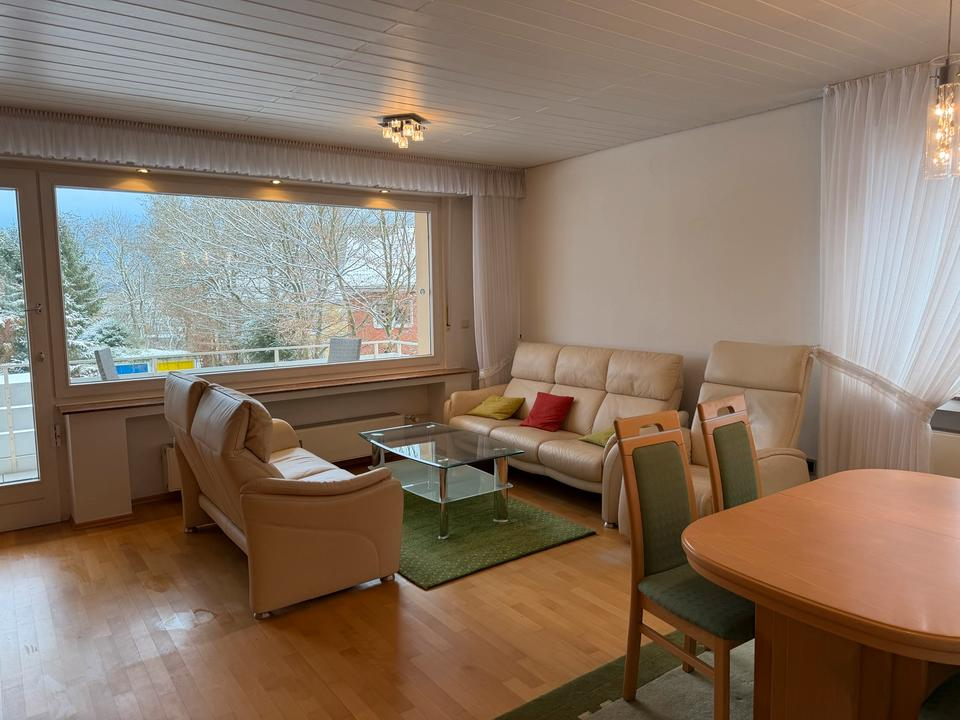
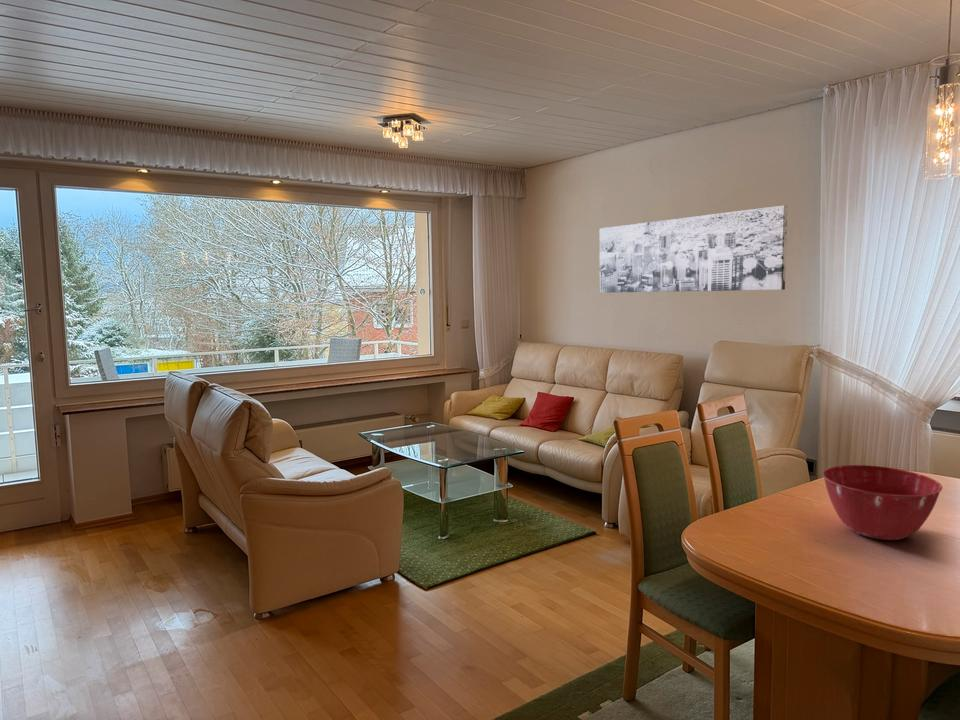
+ wall art [599,204,788,294]
+ mixing bowl [821,464,943,541]
